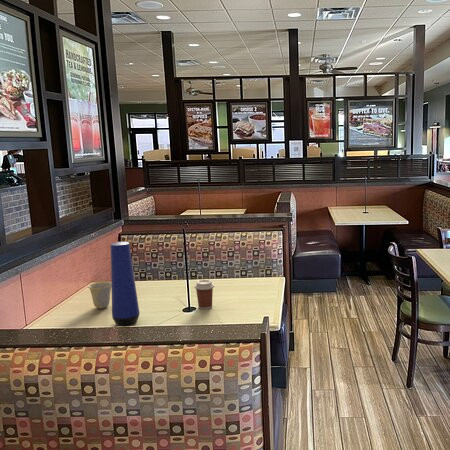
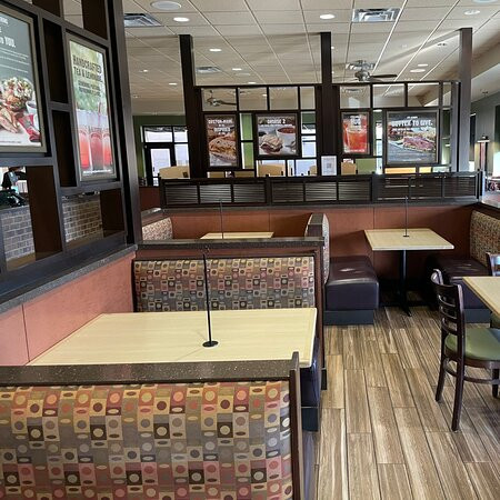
- vase [110,241,140,327]
- cup [87,281,112,309]
- coffee cup [194,279,215,310]
